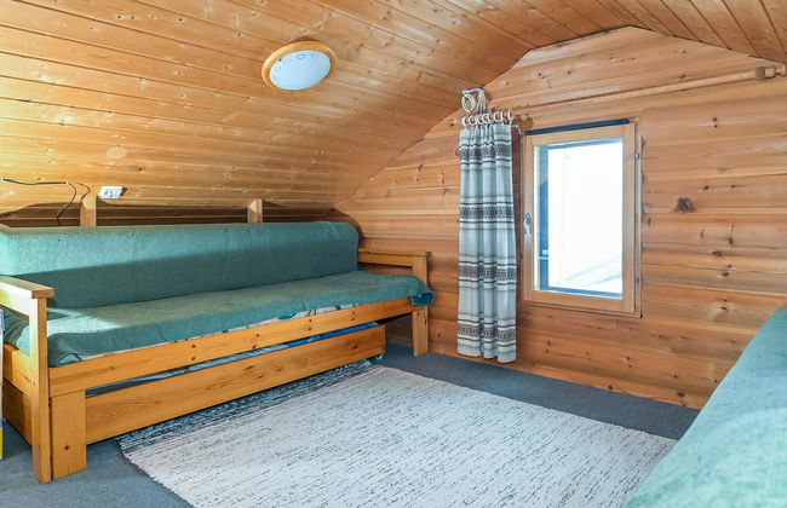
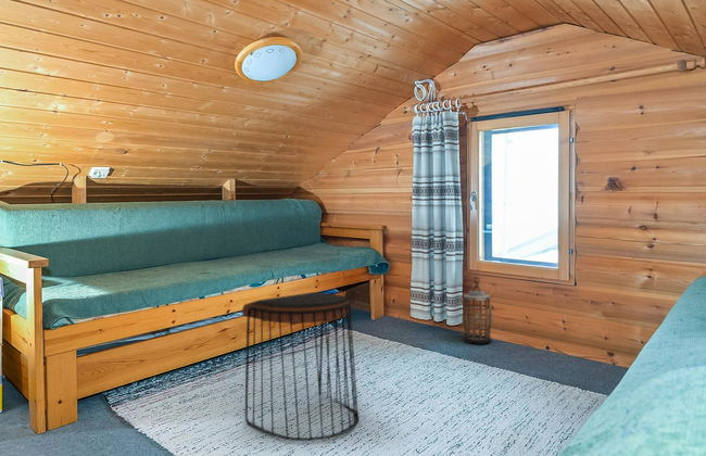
+ stool [241,291,360,442]
+ lantern [461,276,493,345]
